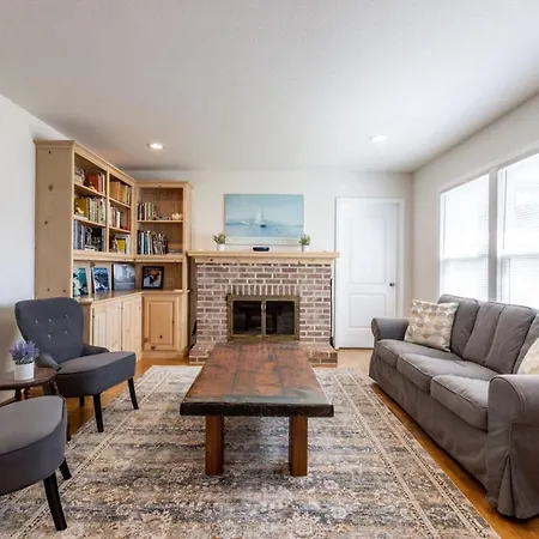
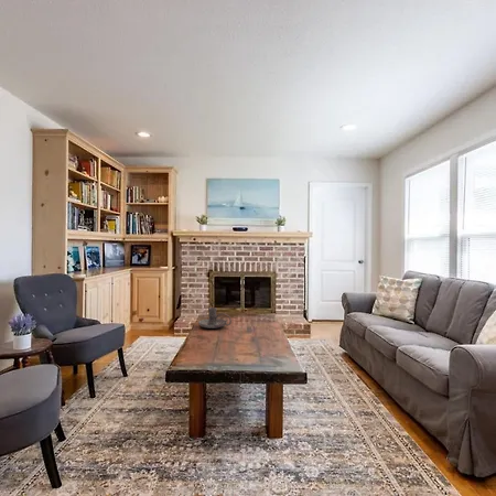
+ candle holder [197,306,233,330]
